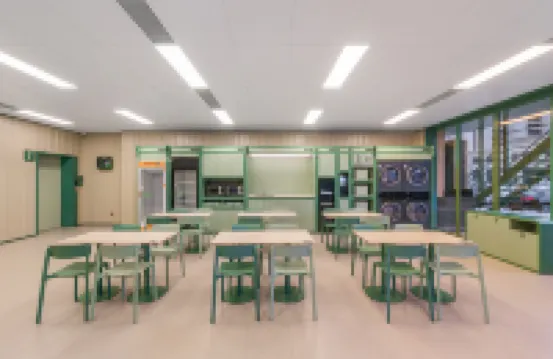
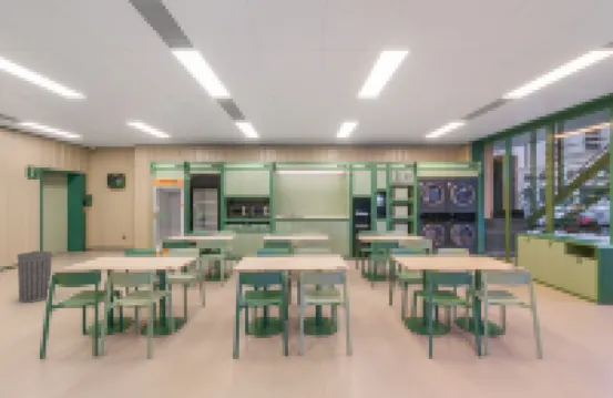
+ trash can [16,249,53,304]
